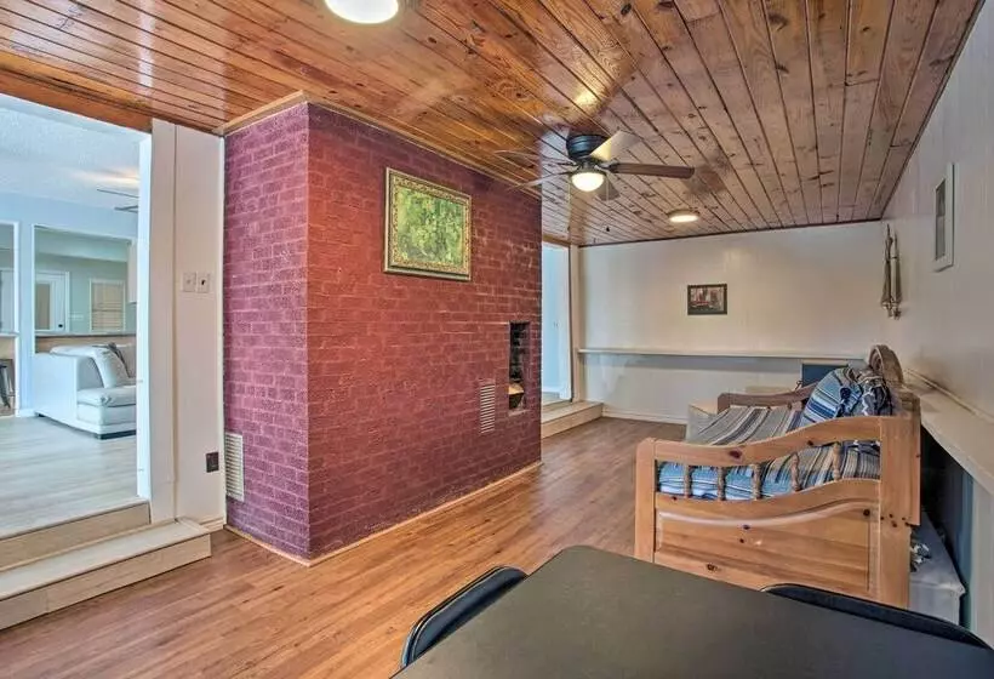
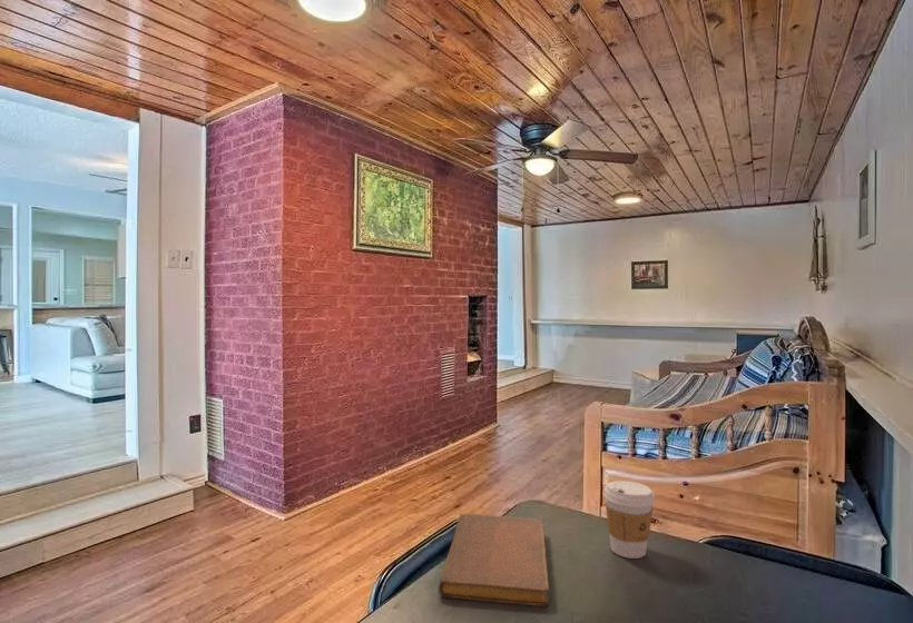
+ coffee cup [603,479,656,560]
+ notebook [438,513,550,607]
